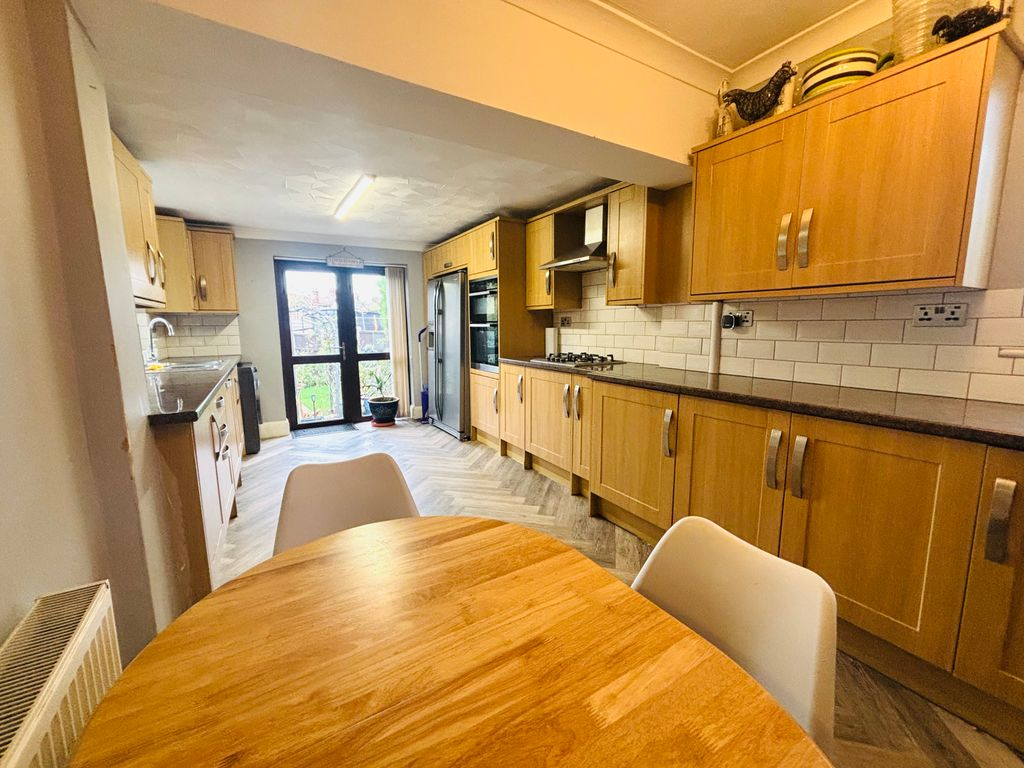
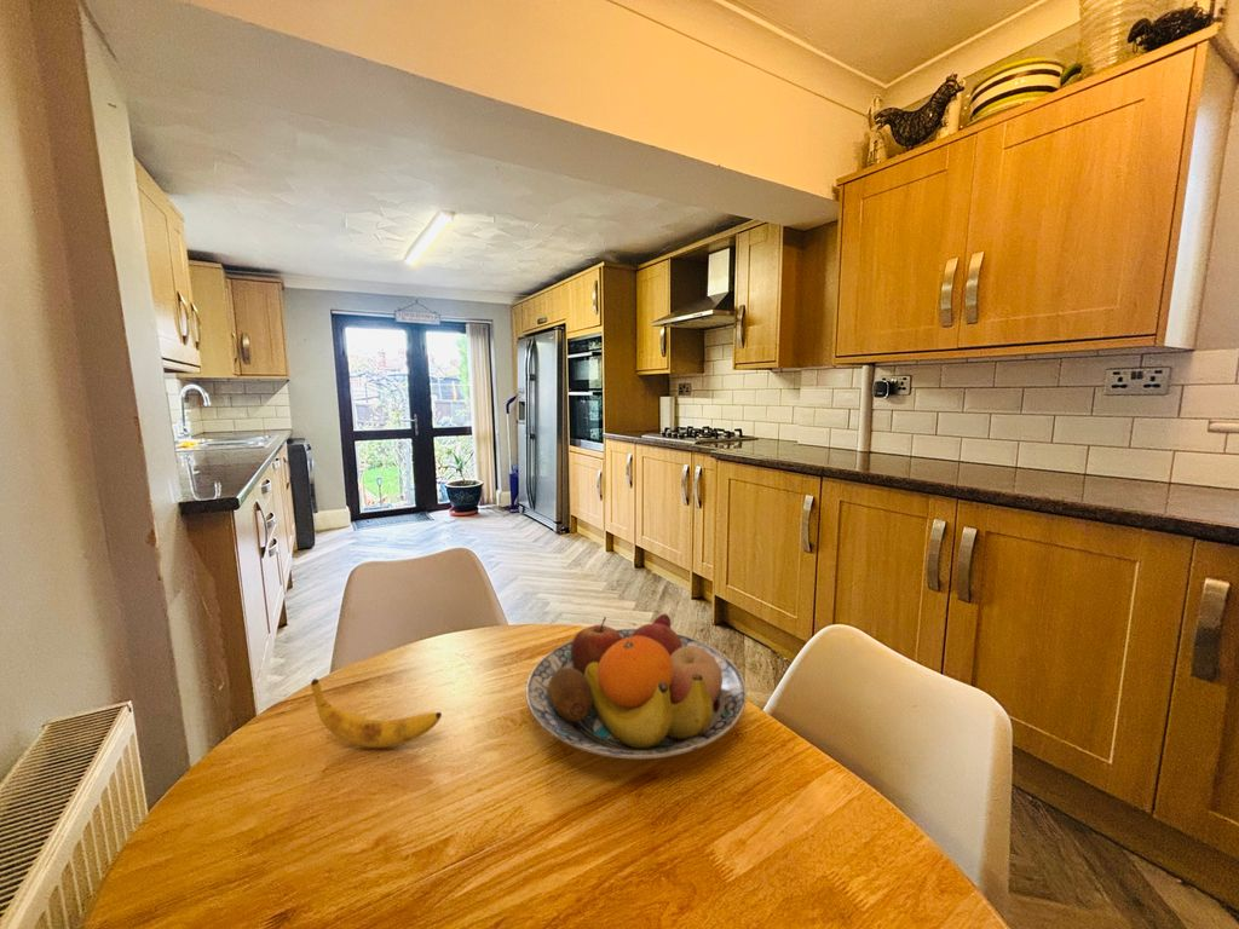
+ banana [310,677,443,749]
+ fruit bowl [525,613,748,760]
